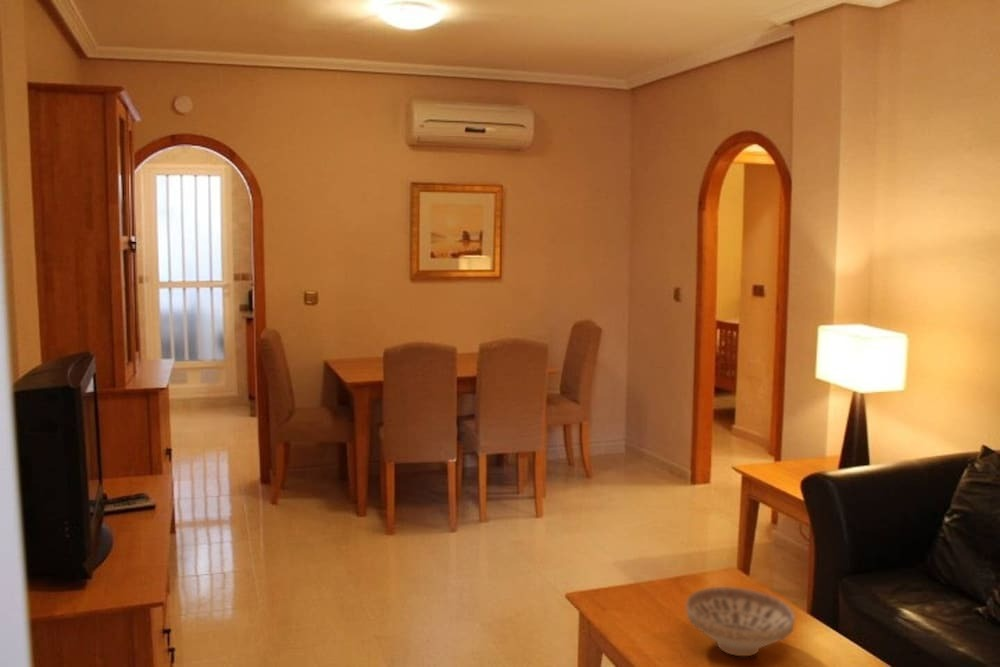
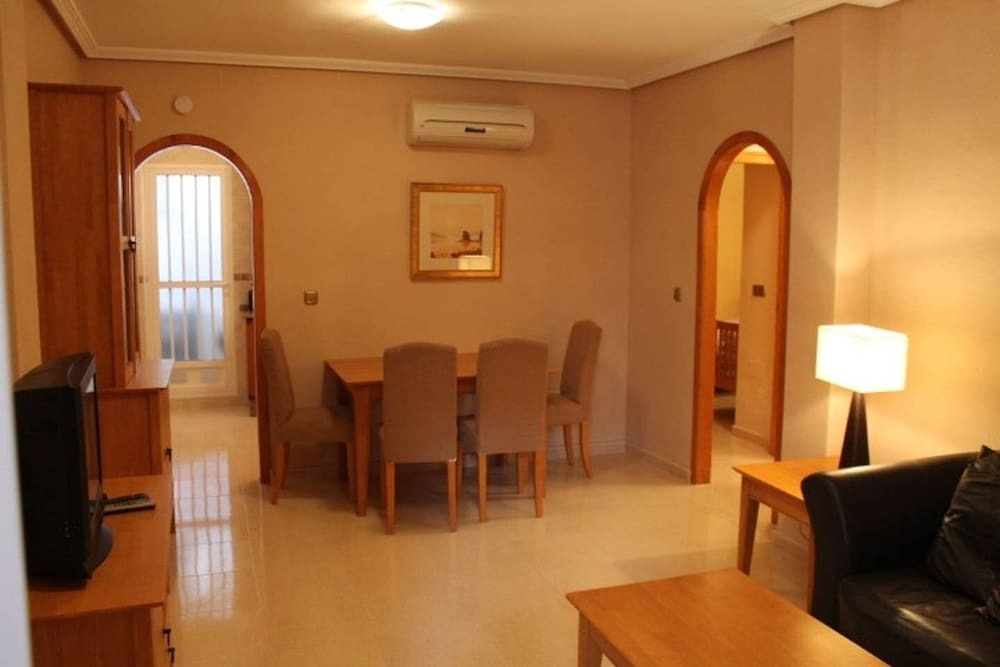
- decorative bowl [685,586,796,657]
